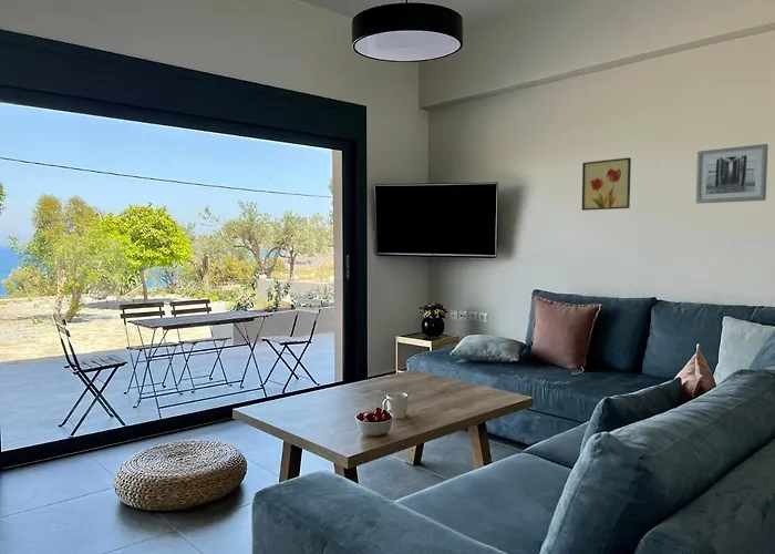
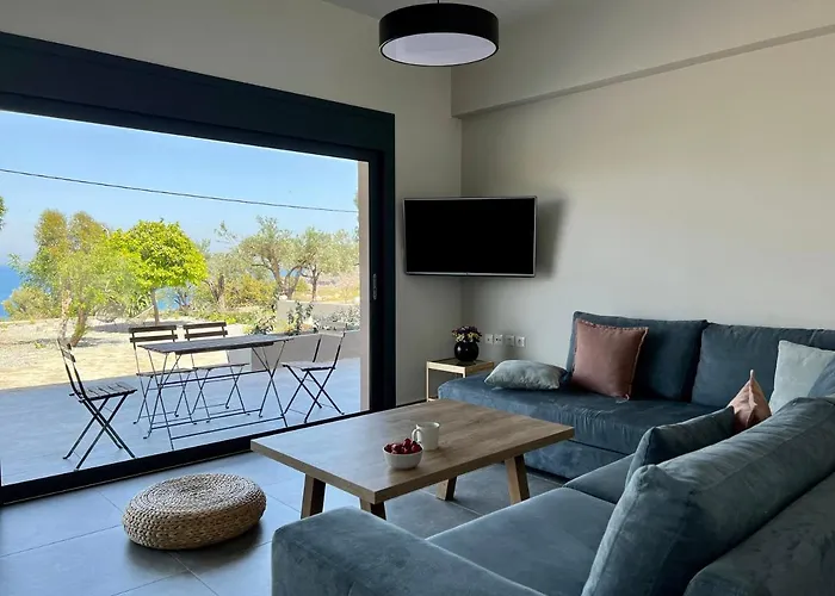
- wall art [695,143,769,205]
- wall art [581,156,632,212]
